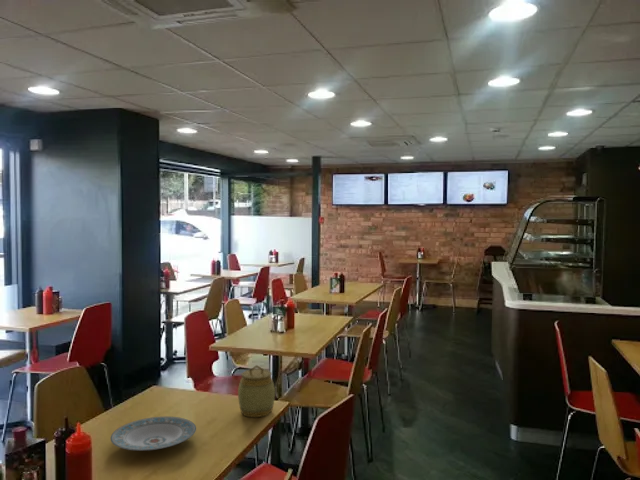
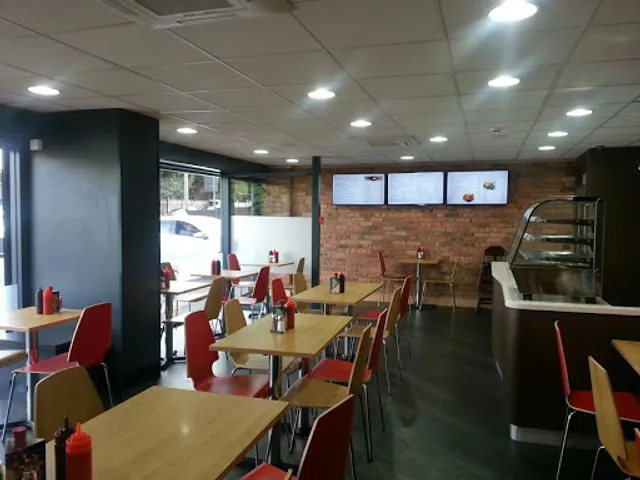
- jar [237,364,276,418]
- plate [110,416,197,451]
